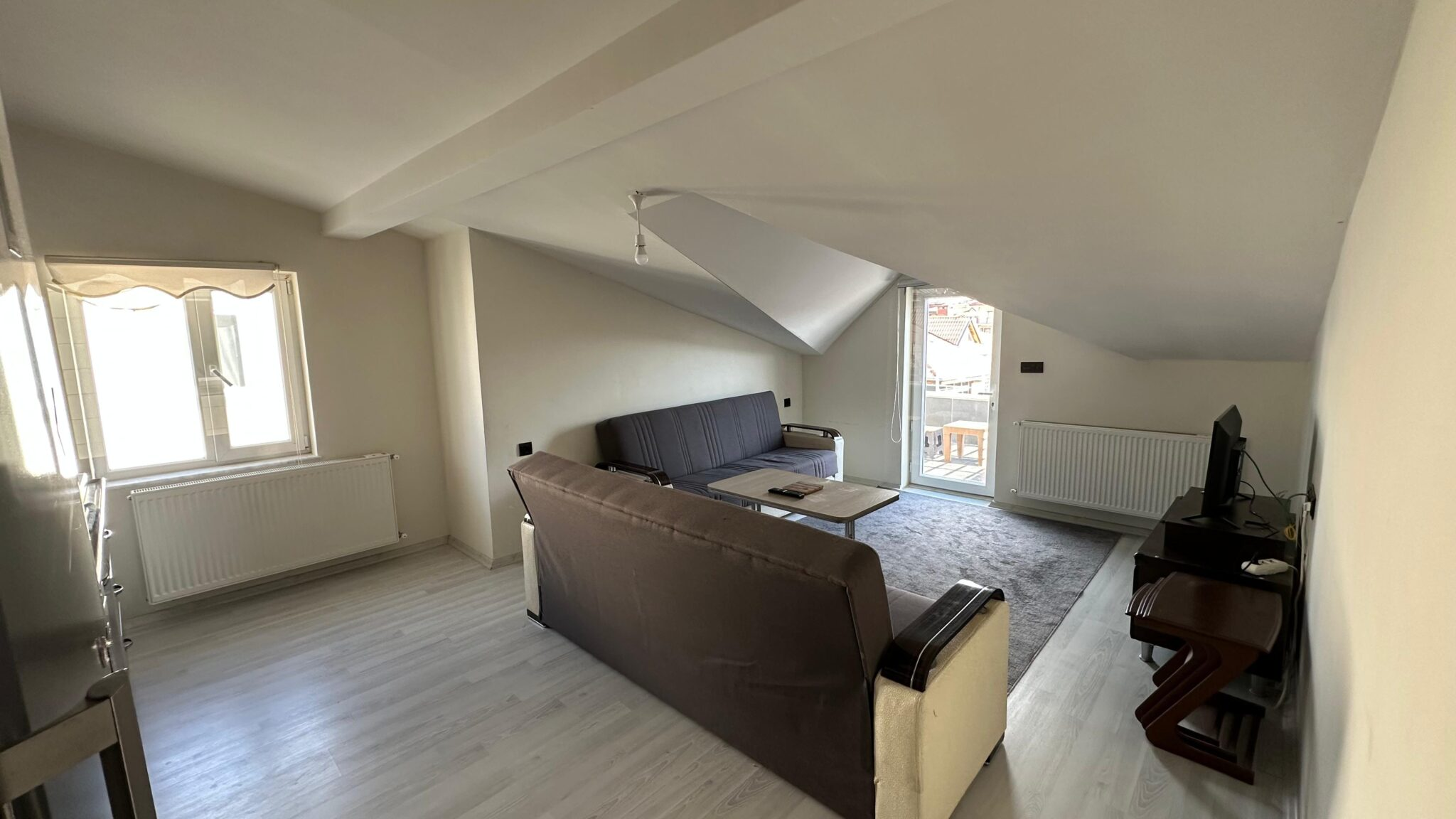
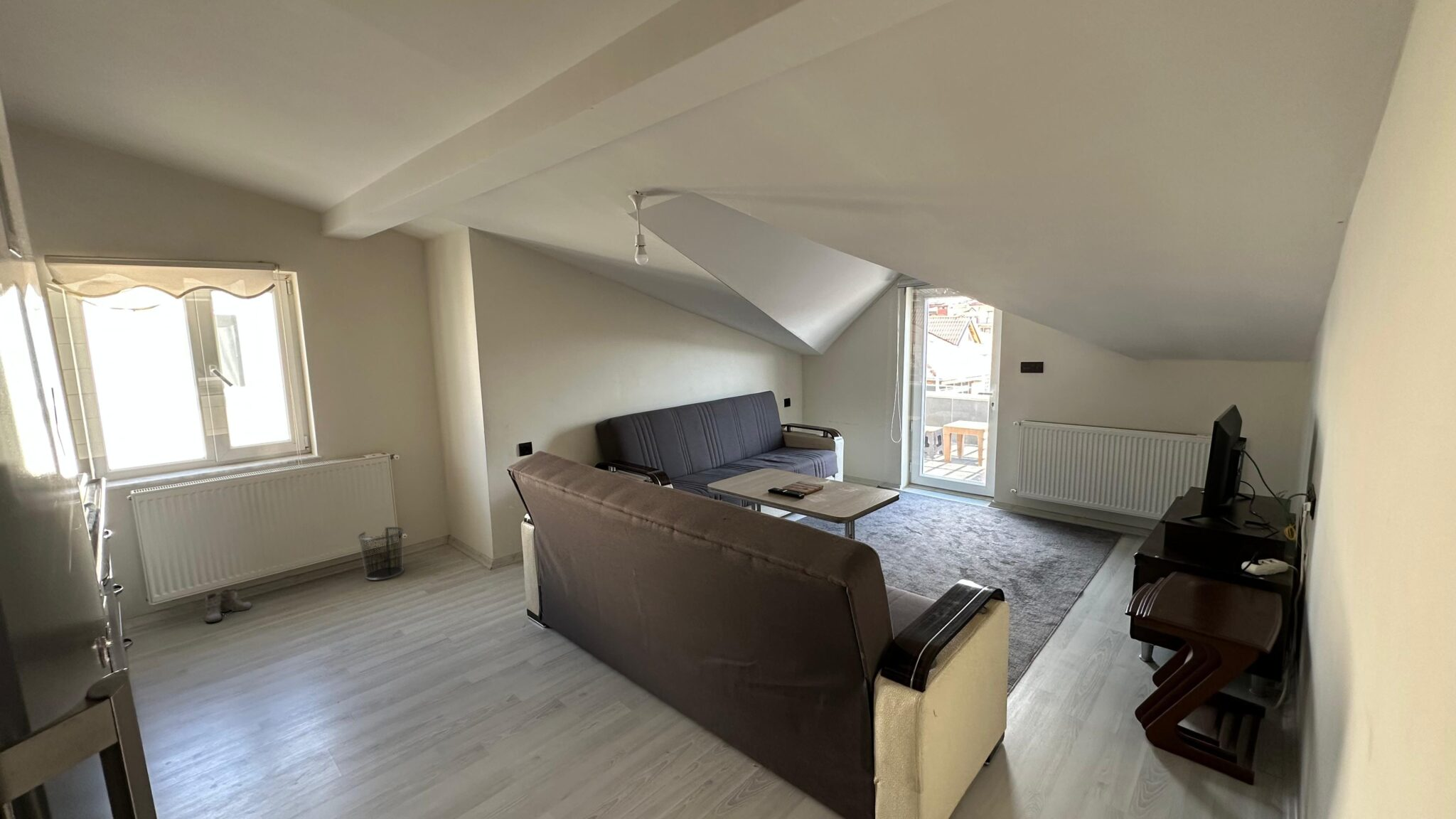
+ boots [197,588,252,623]
+ waste bin [357,526,405,581]
